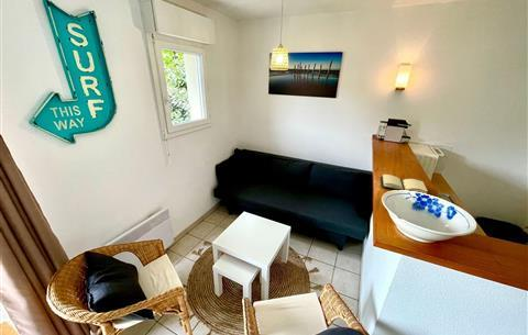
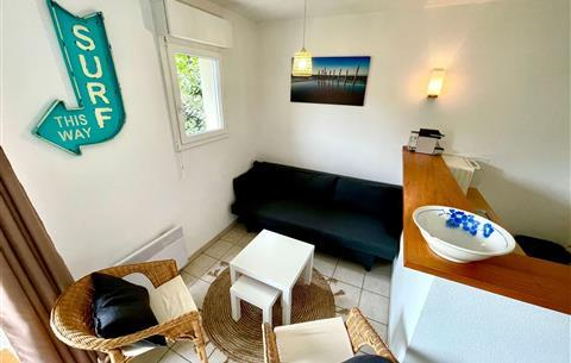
- book [380,174,428,194]
